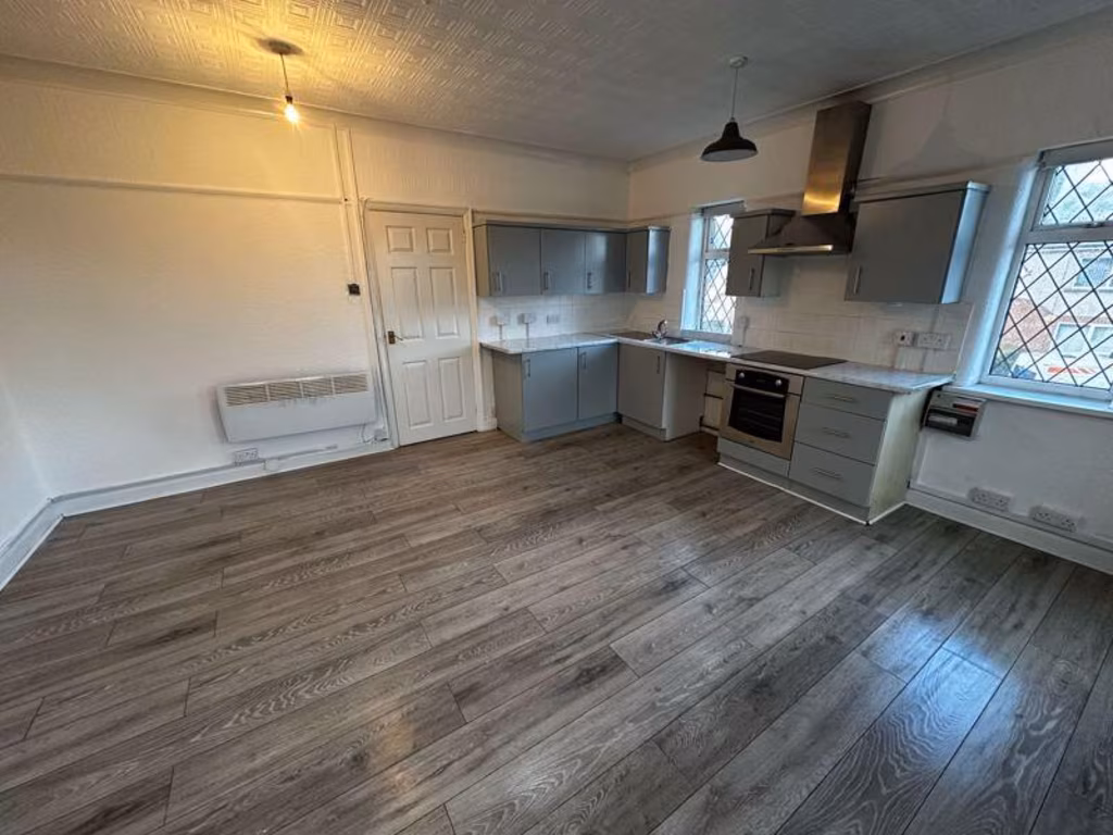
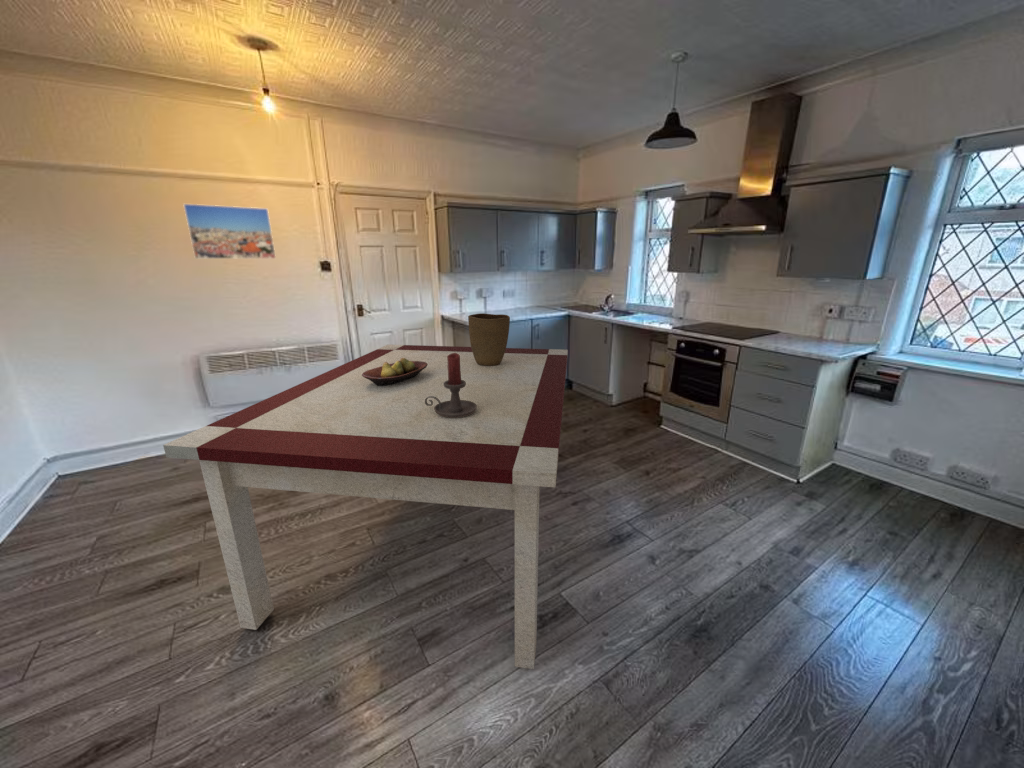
+ candle holder [425,353,477,418]
+ dining table [162,344,569,670]
+ vase [467,312,511,366]
+ fruit bowl [362,358,428,386]
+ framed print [182,203,277,260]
